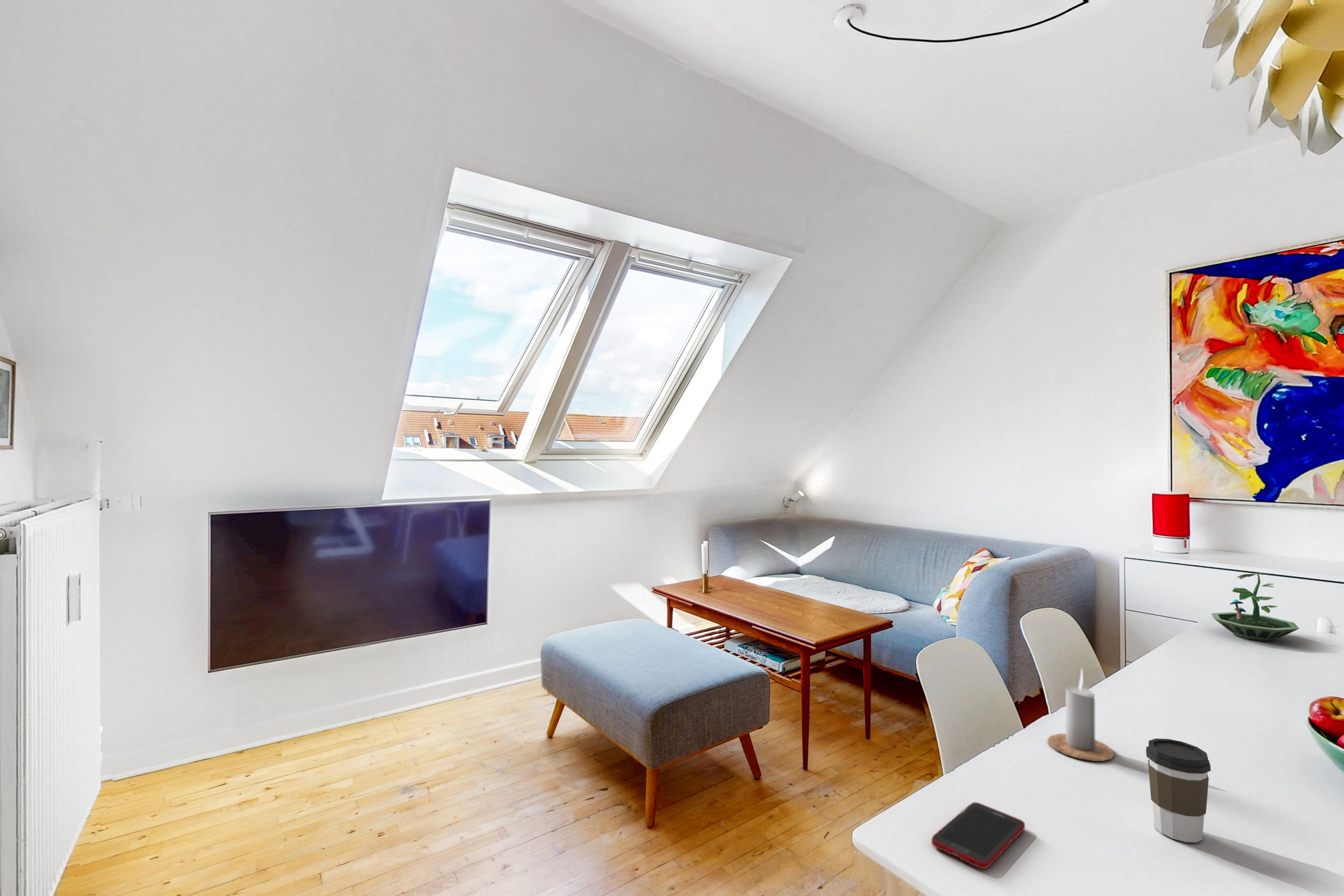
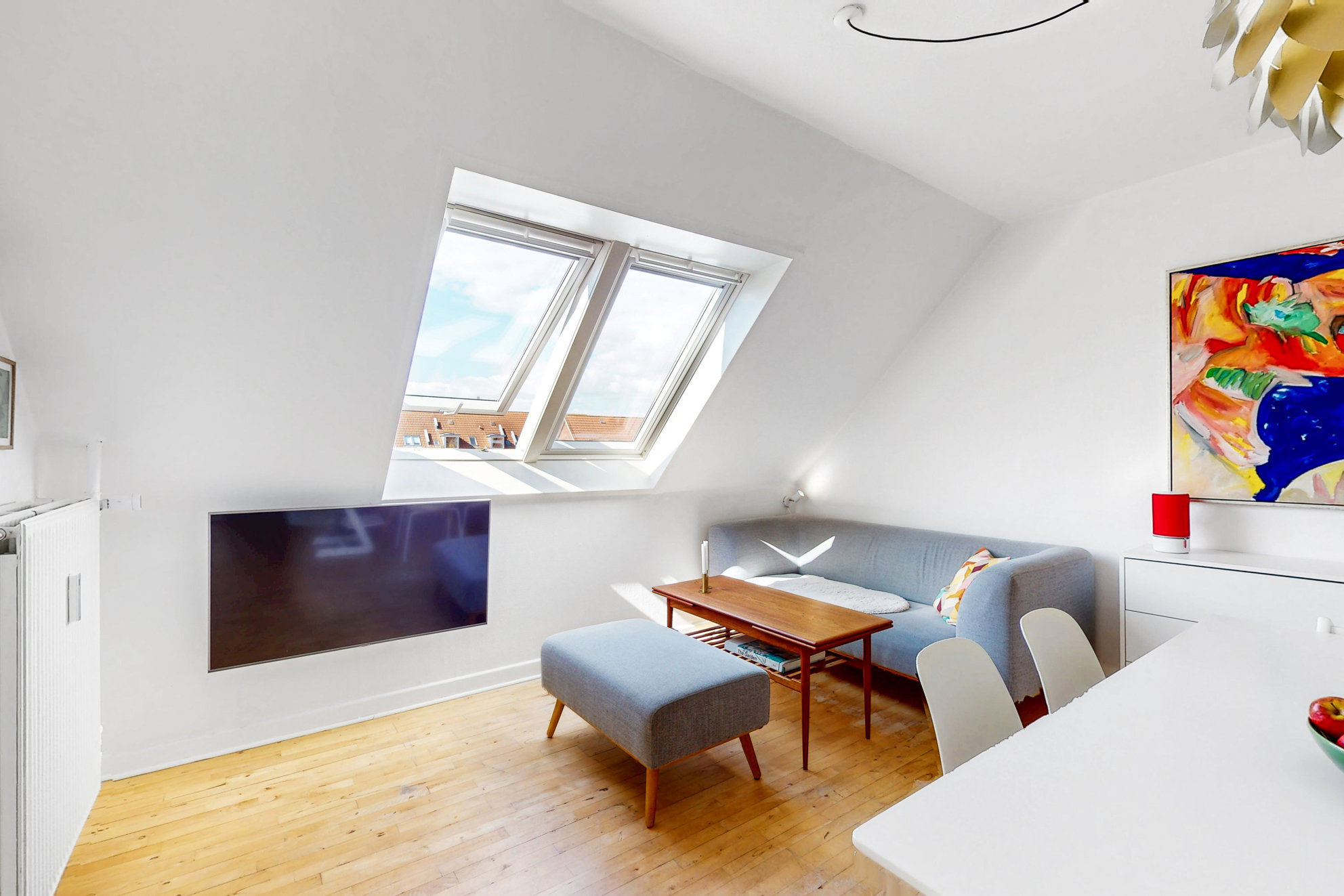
- terrarium [1211,572,1300,642]
- coffee cup [1146,738,1211,843]
- candle [1047,668,1115,762]
- cell phone [931,802,1026,870]
